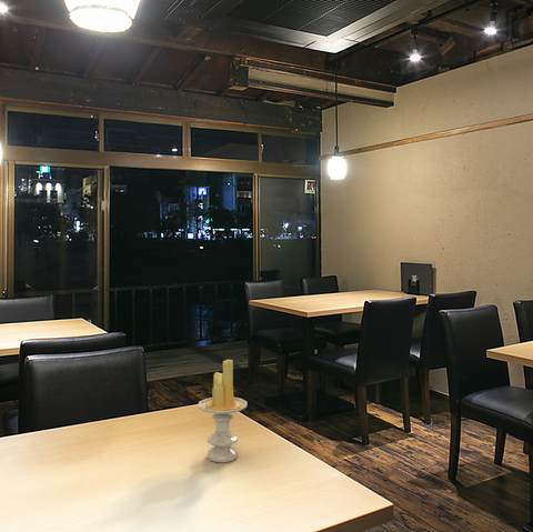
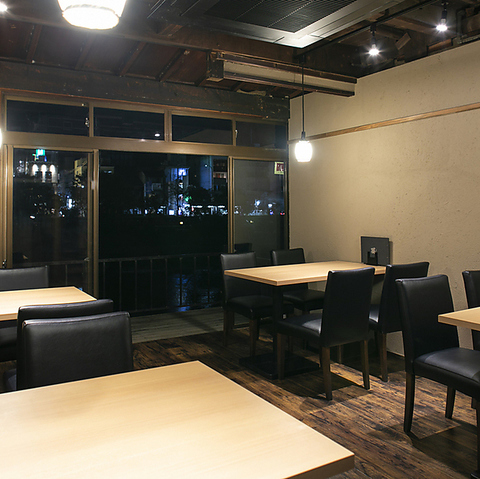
- candle [197,359,248,463]
